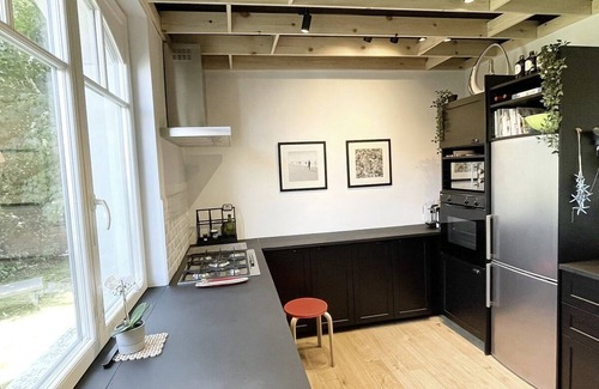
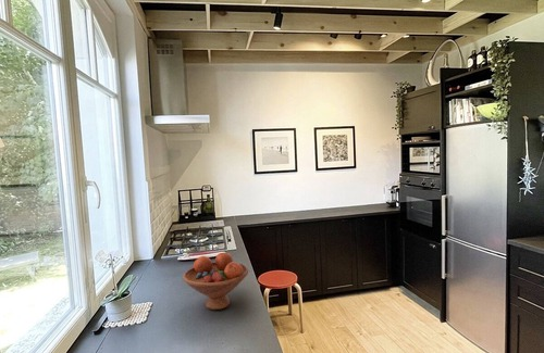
+ fruit bowl [182,251,249,311]
